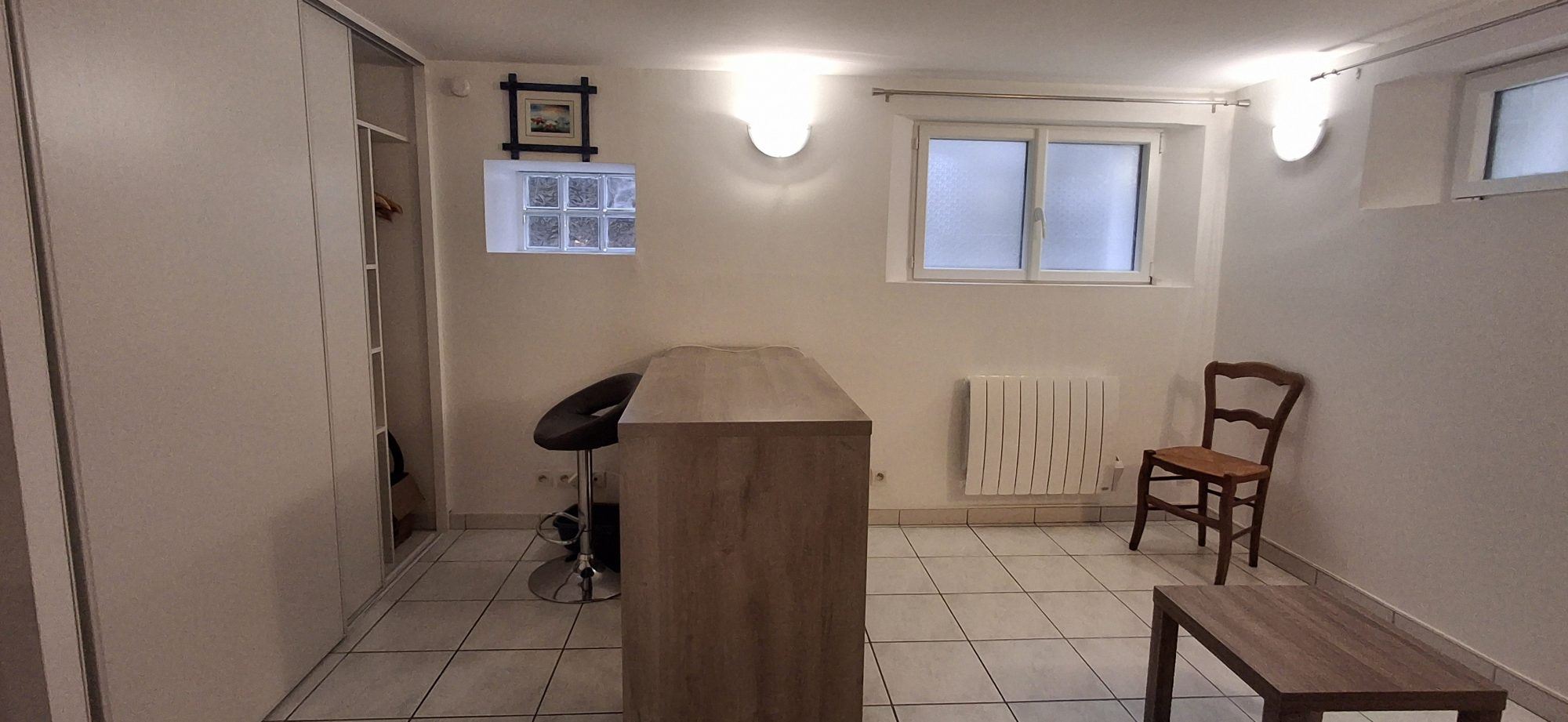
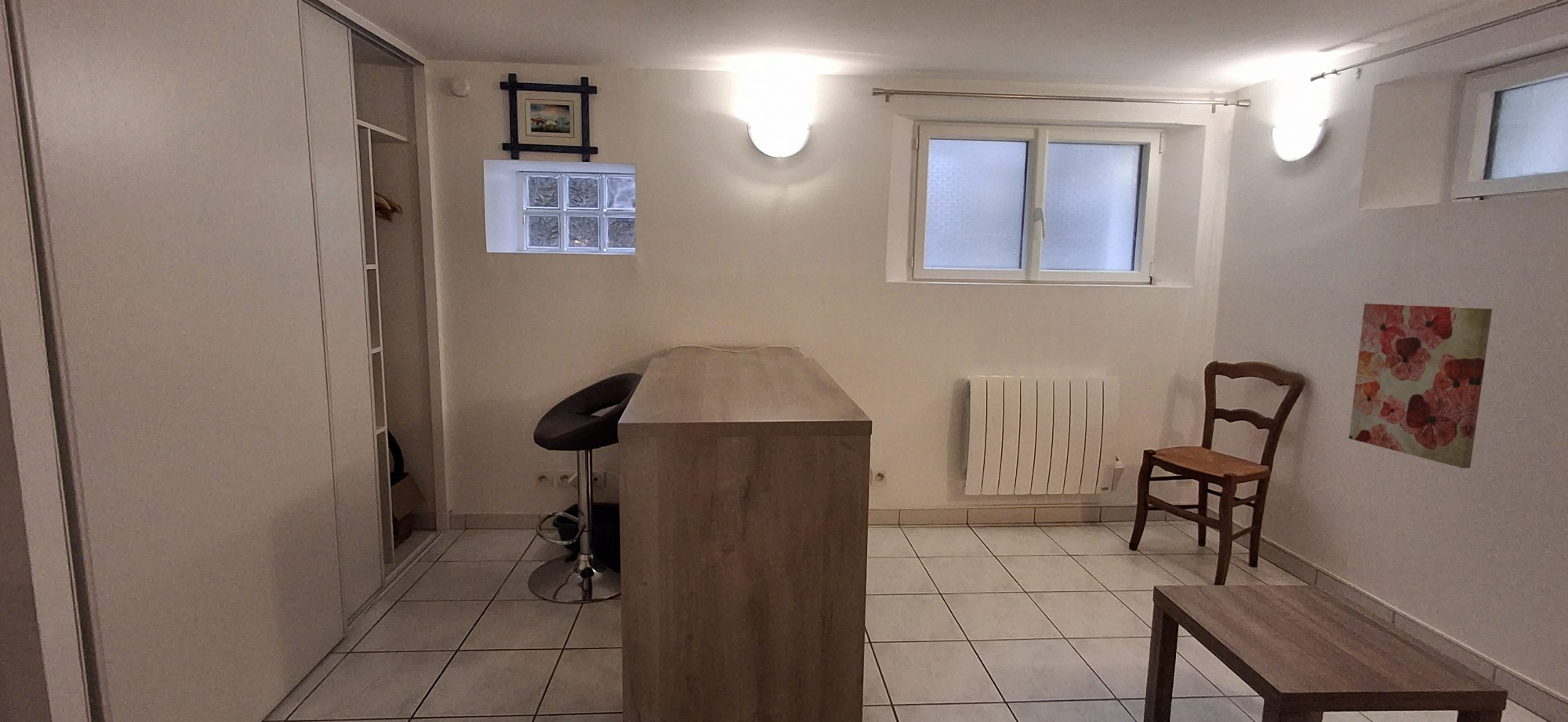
+ wall art [1348,303,1493,469]
